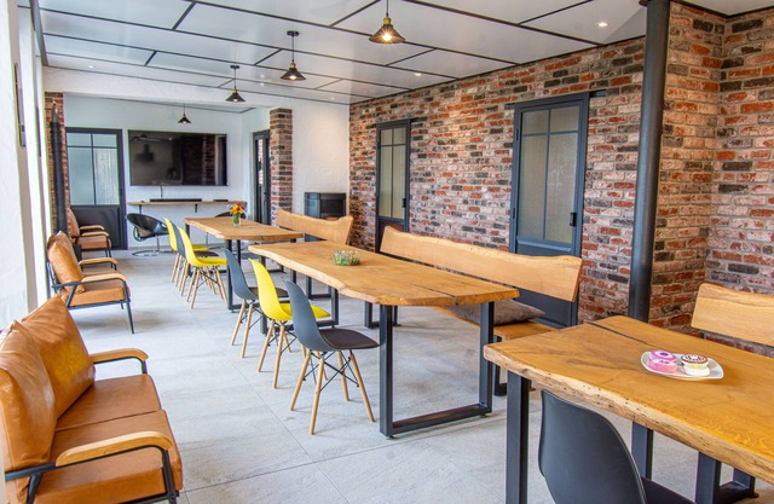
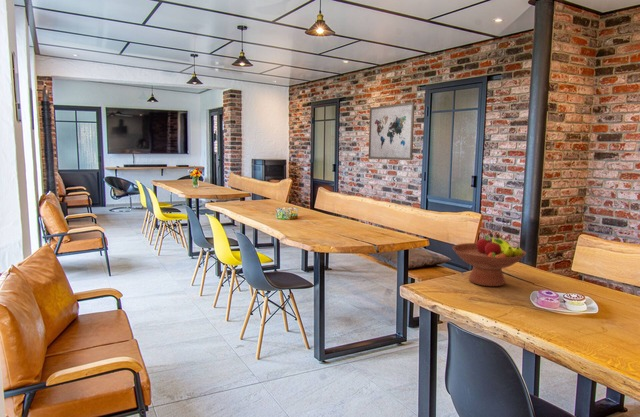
+ wall art [368,101,415,161]
+ fruit bowl [451,232,527,287]
